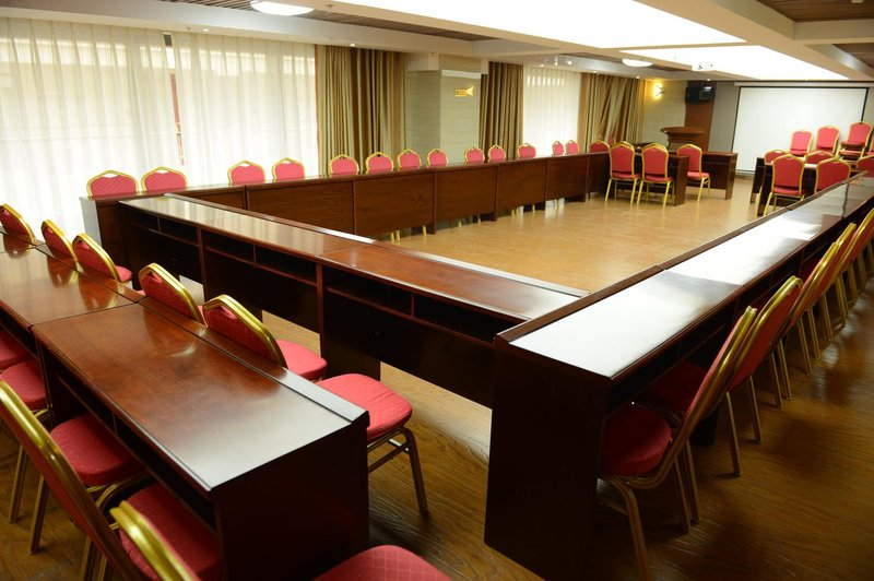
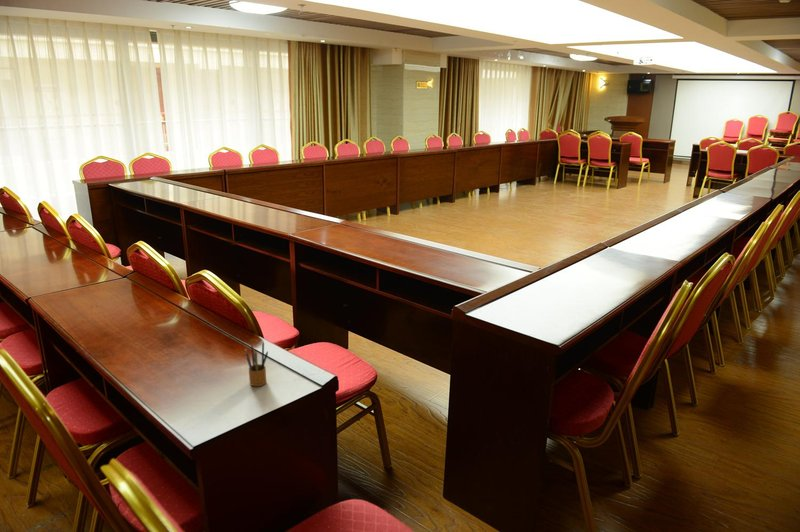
+ pencil box [244,340,269,387]
